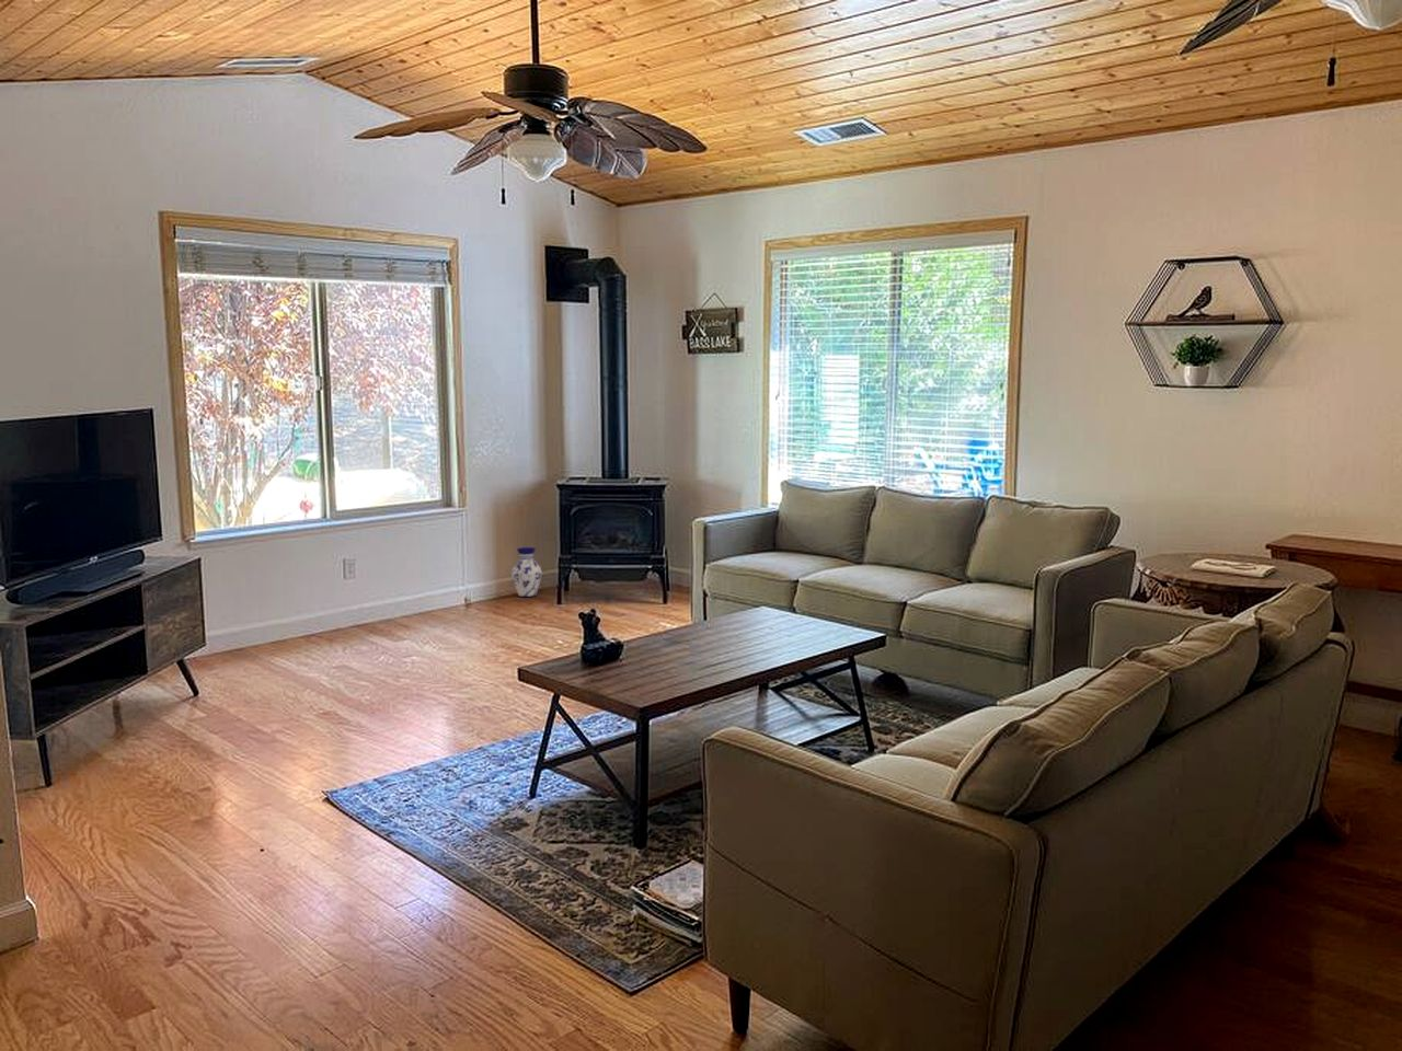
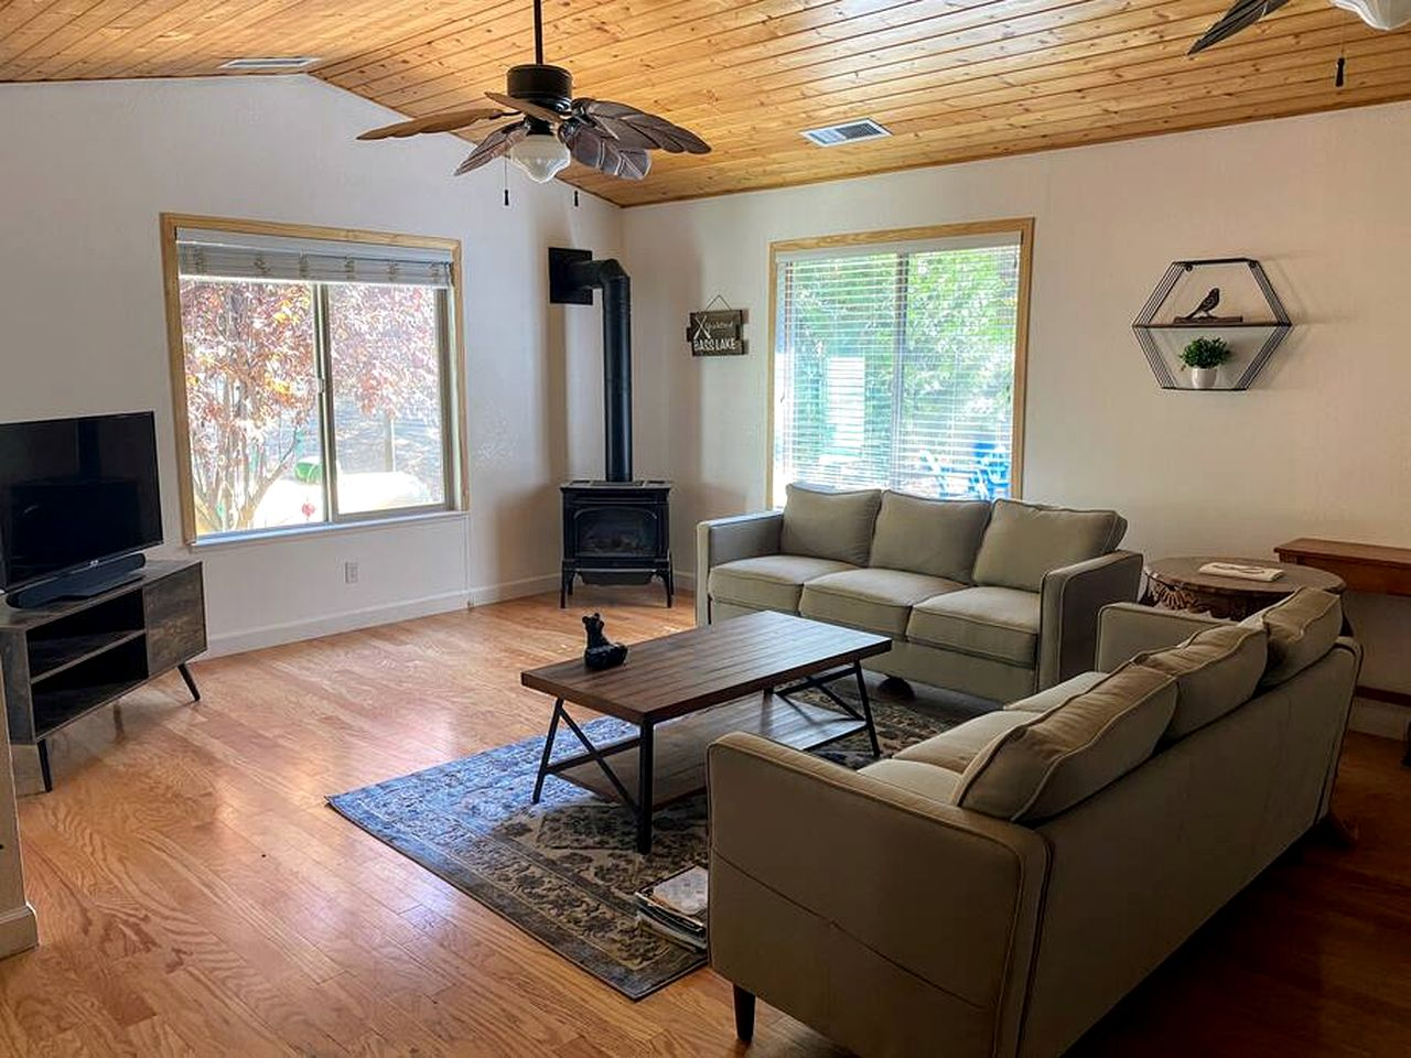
- vase [510,546,543,597]
